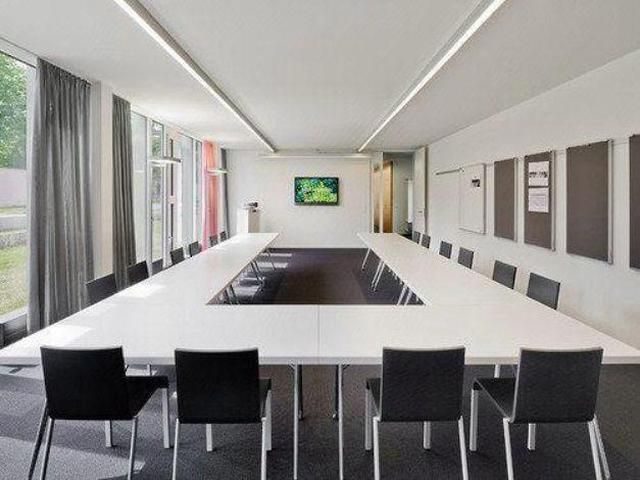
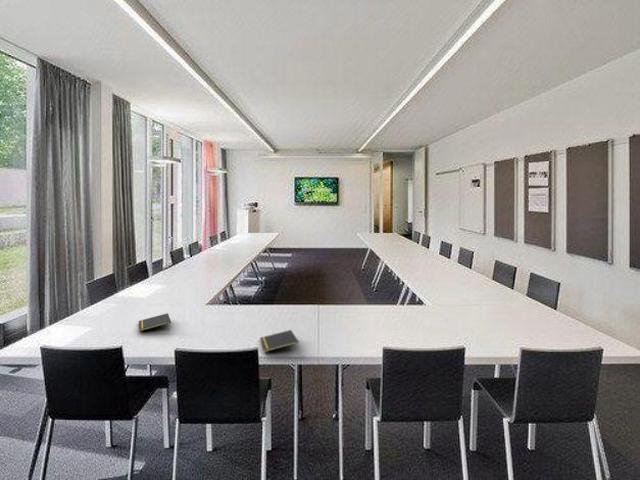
+ notepad [259,329,300,353]
+ notepad [138,312,172,332]
